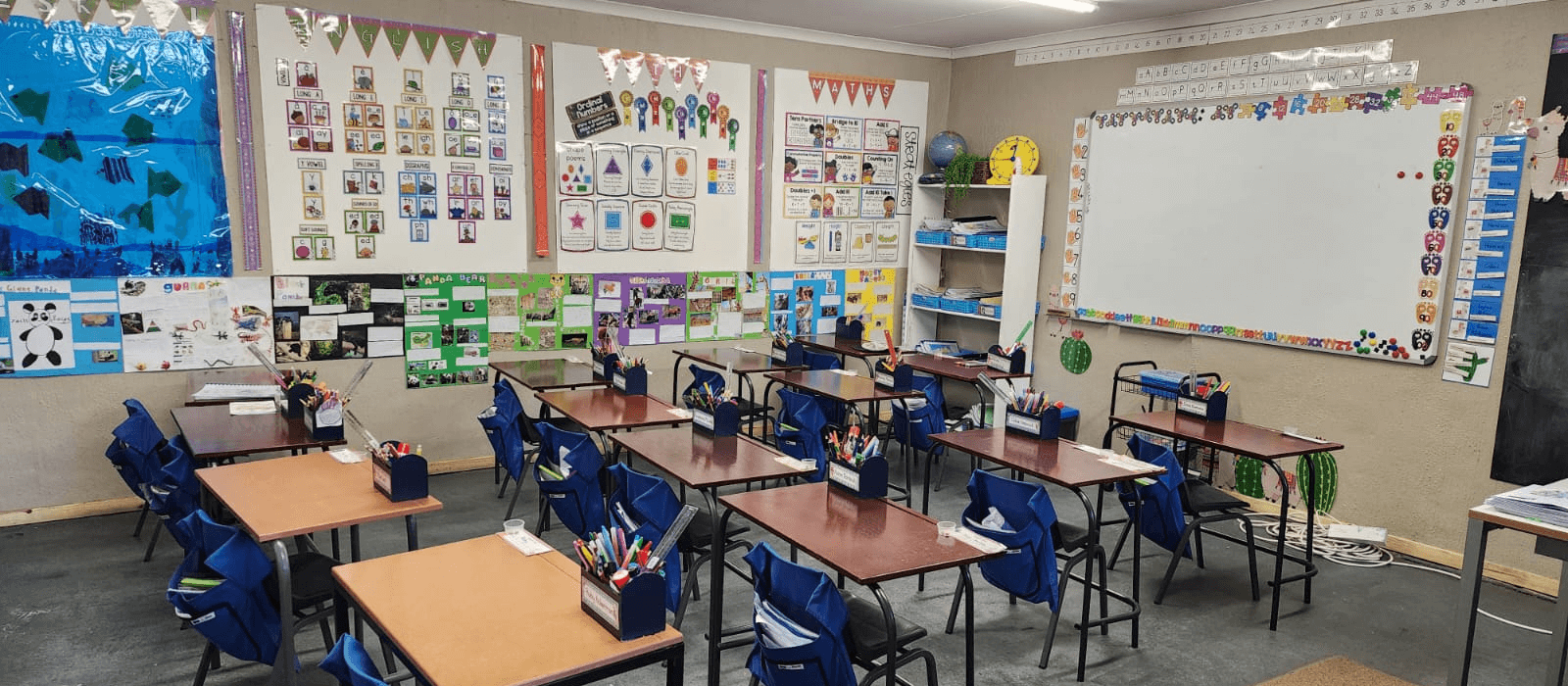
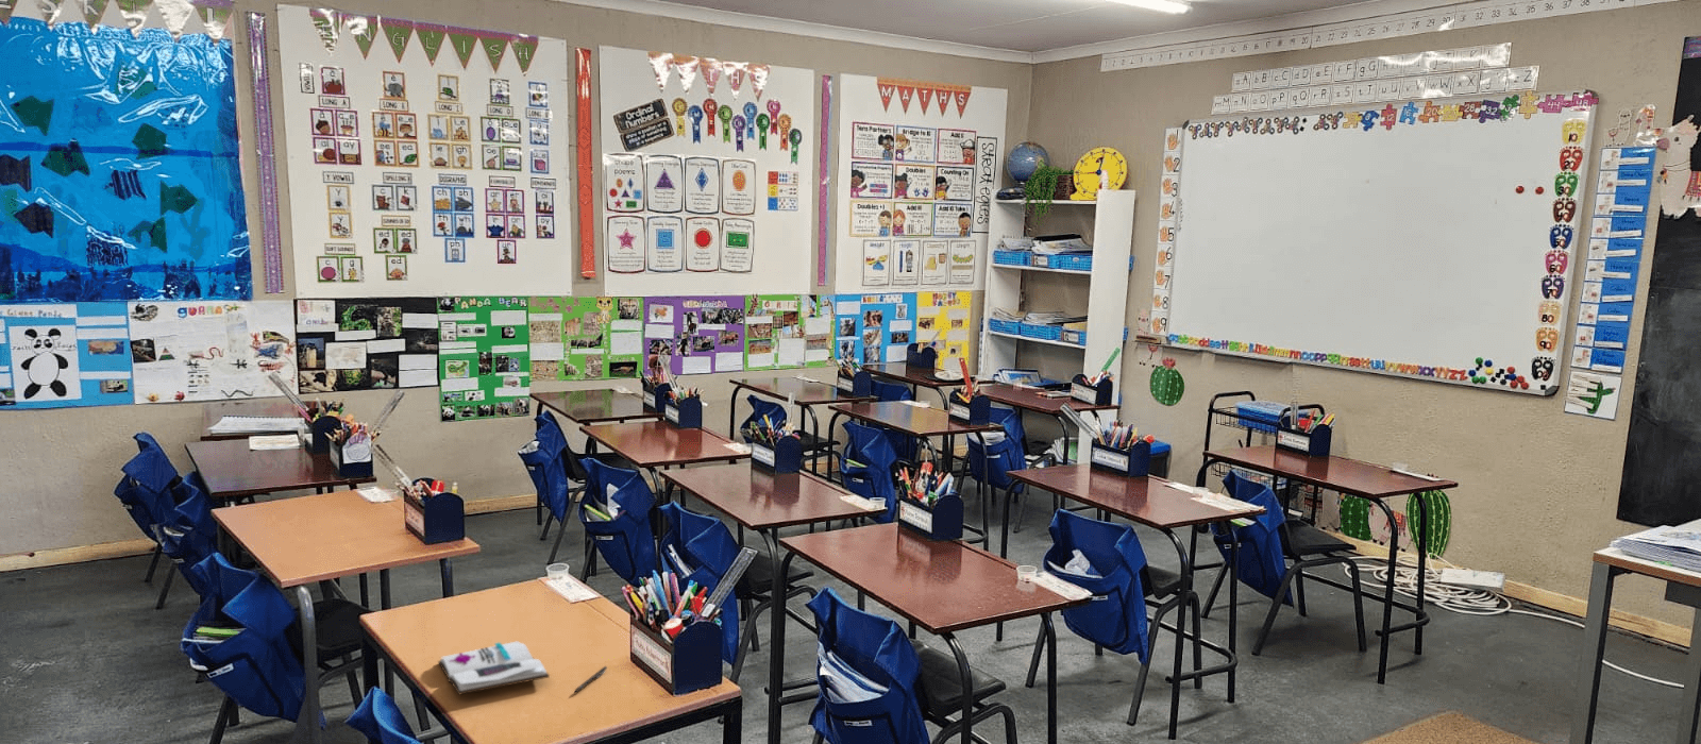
+ pen [573,665,609,693]
+ book [437,640,551,696]
